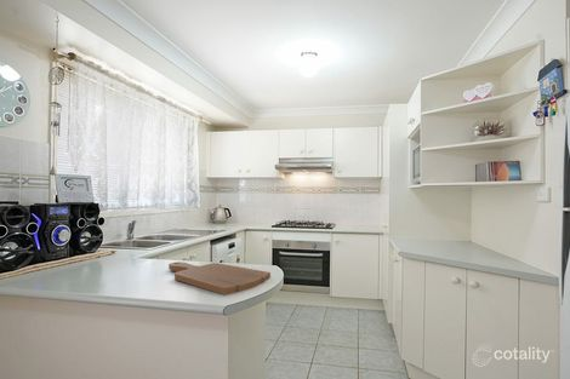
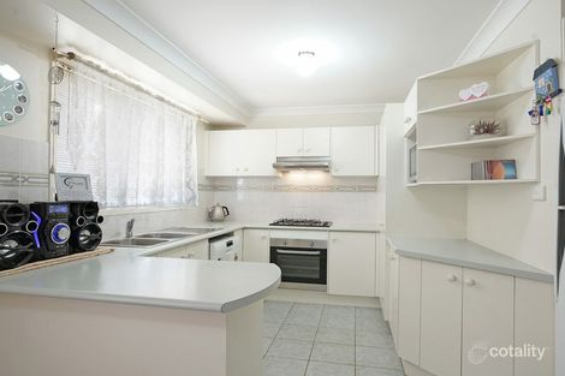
- cutting board [167,260,272,295]
